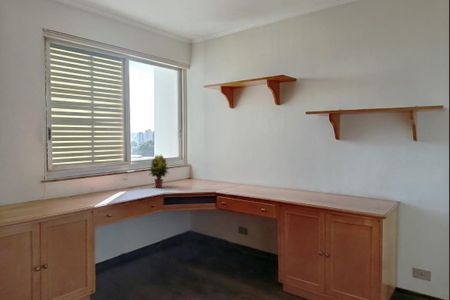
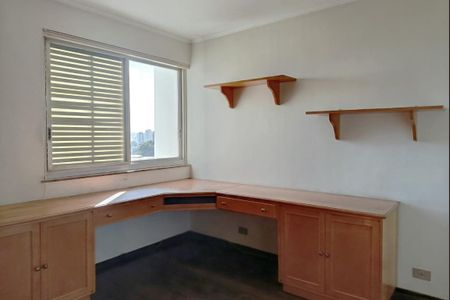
- potted plant [147,154,170,188]
